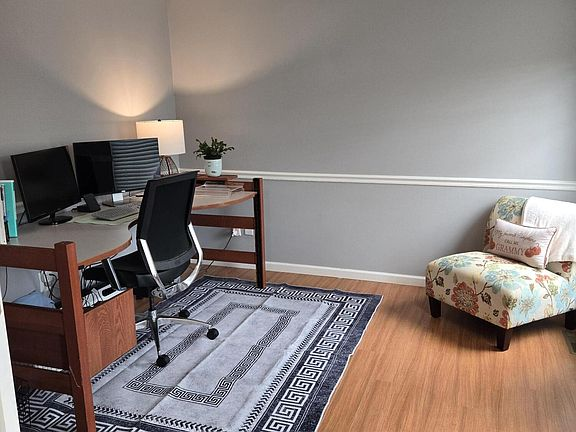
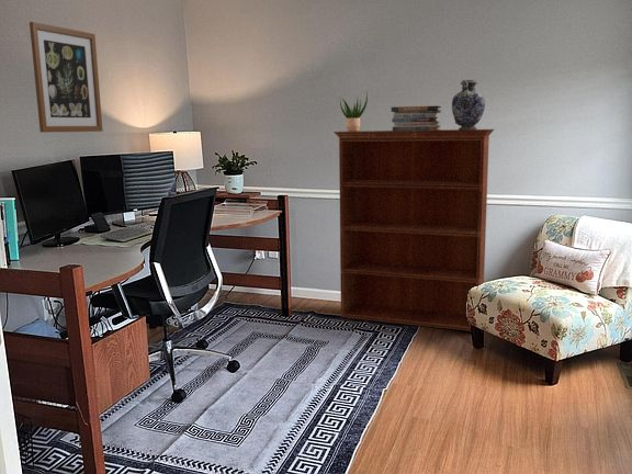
+ potted plant [339,90,369,132]
+ bookcase [332,128,495,332]
+ book stack [391,105,442,131]
+ decorative vase [451,79,486,129]
+ wall art [29,21,103,134]
